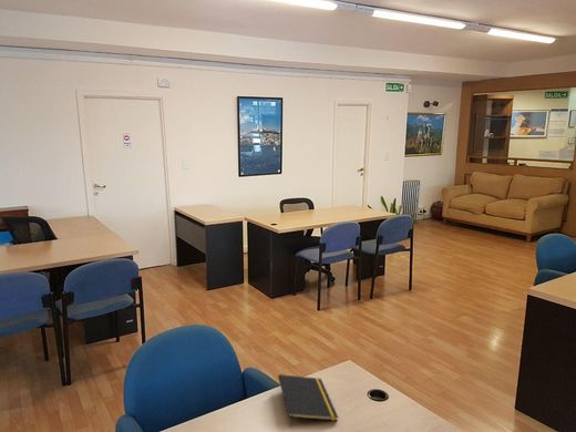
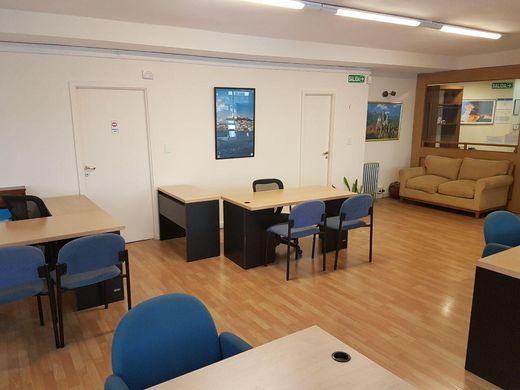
- notepad [277,373,339,429]
